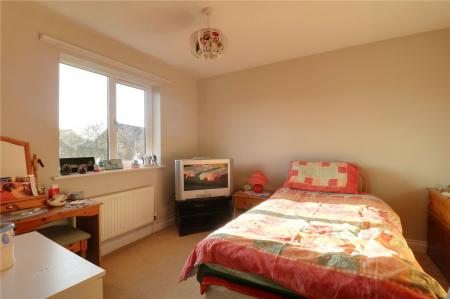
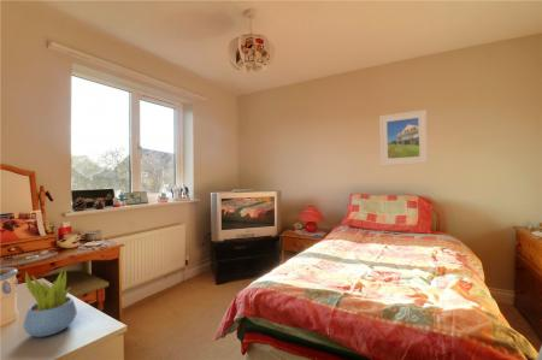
+ succulent plant [23,267,78,338]
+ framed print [378,108,429,166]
